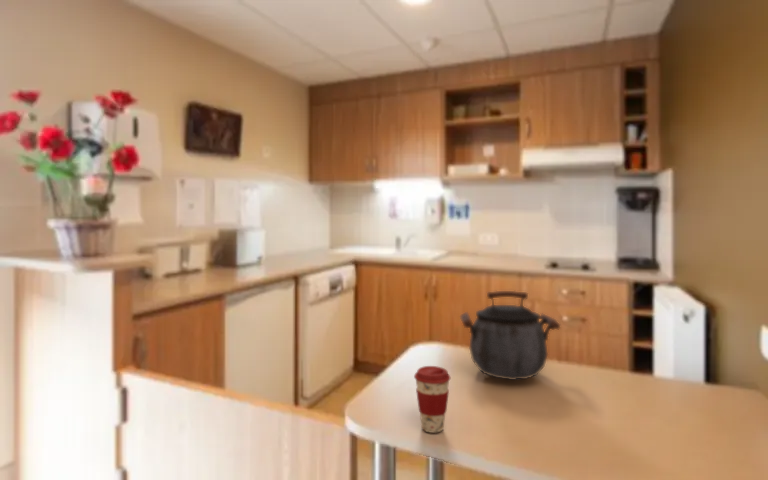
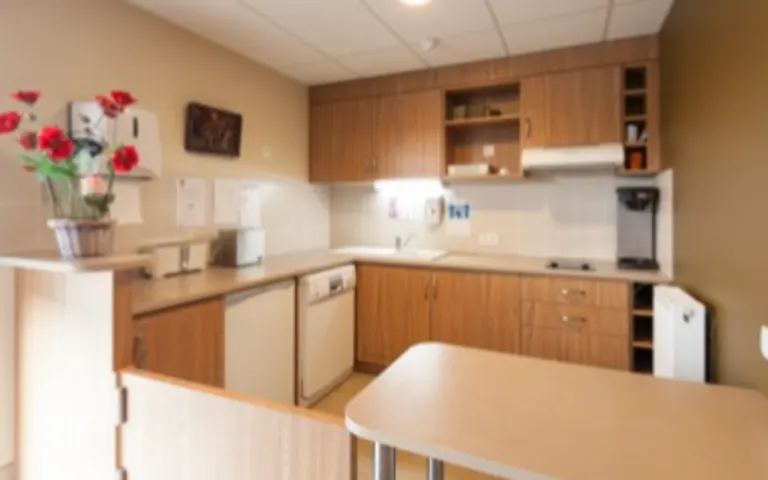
- coffee cup [413,365,451,434]
- kettle [459,290,561,381]
